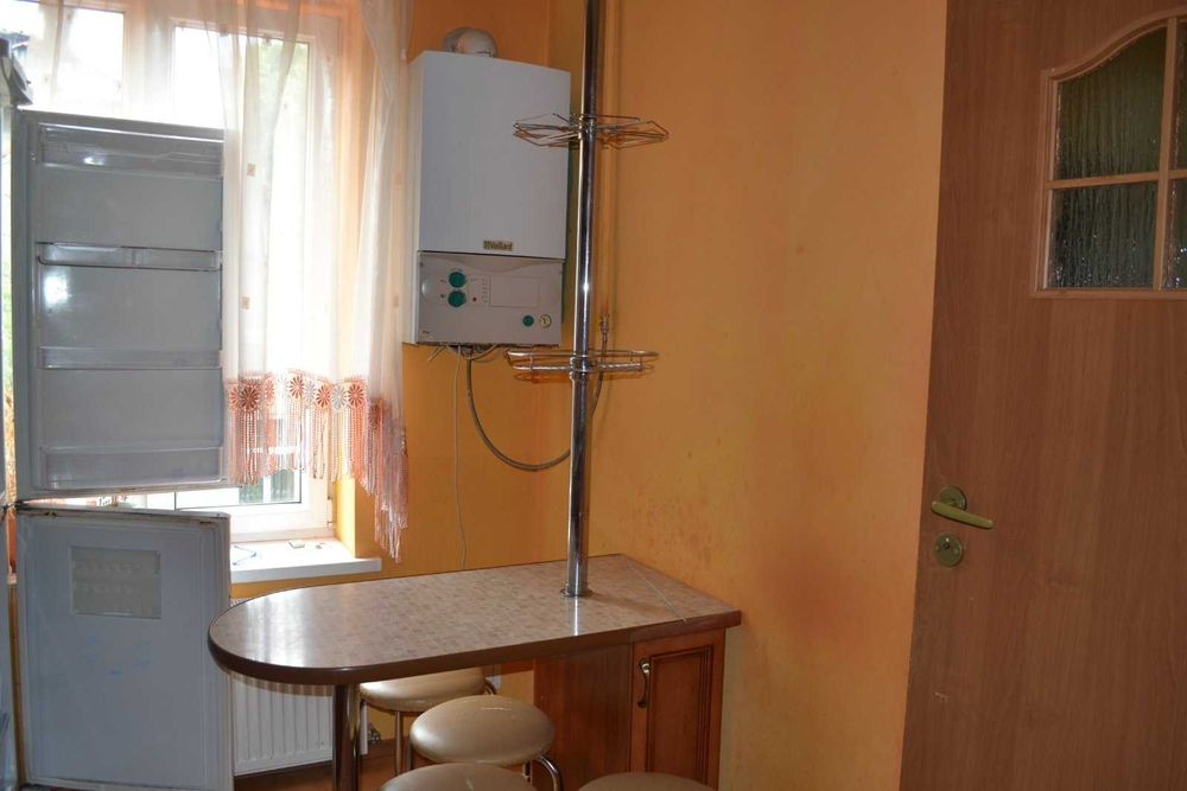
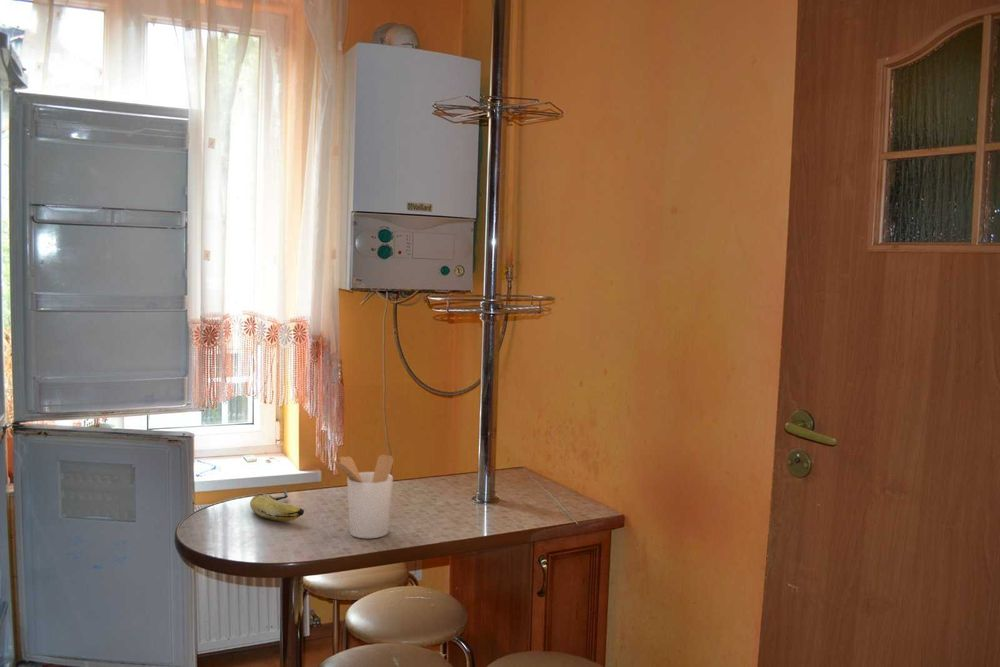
+ utensil holder [329,454,394,539]
+ fruit [249,488,305,522]
